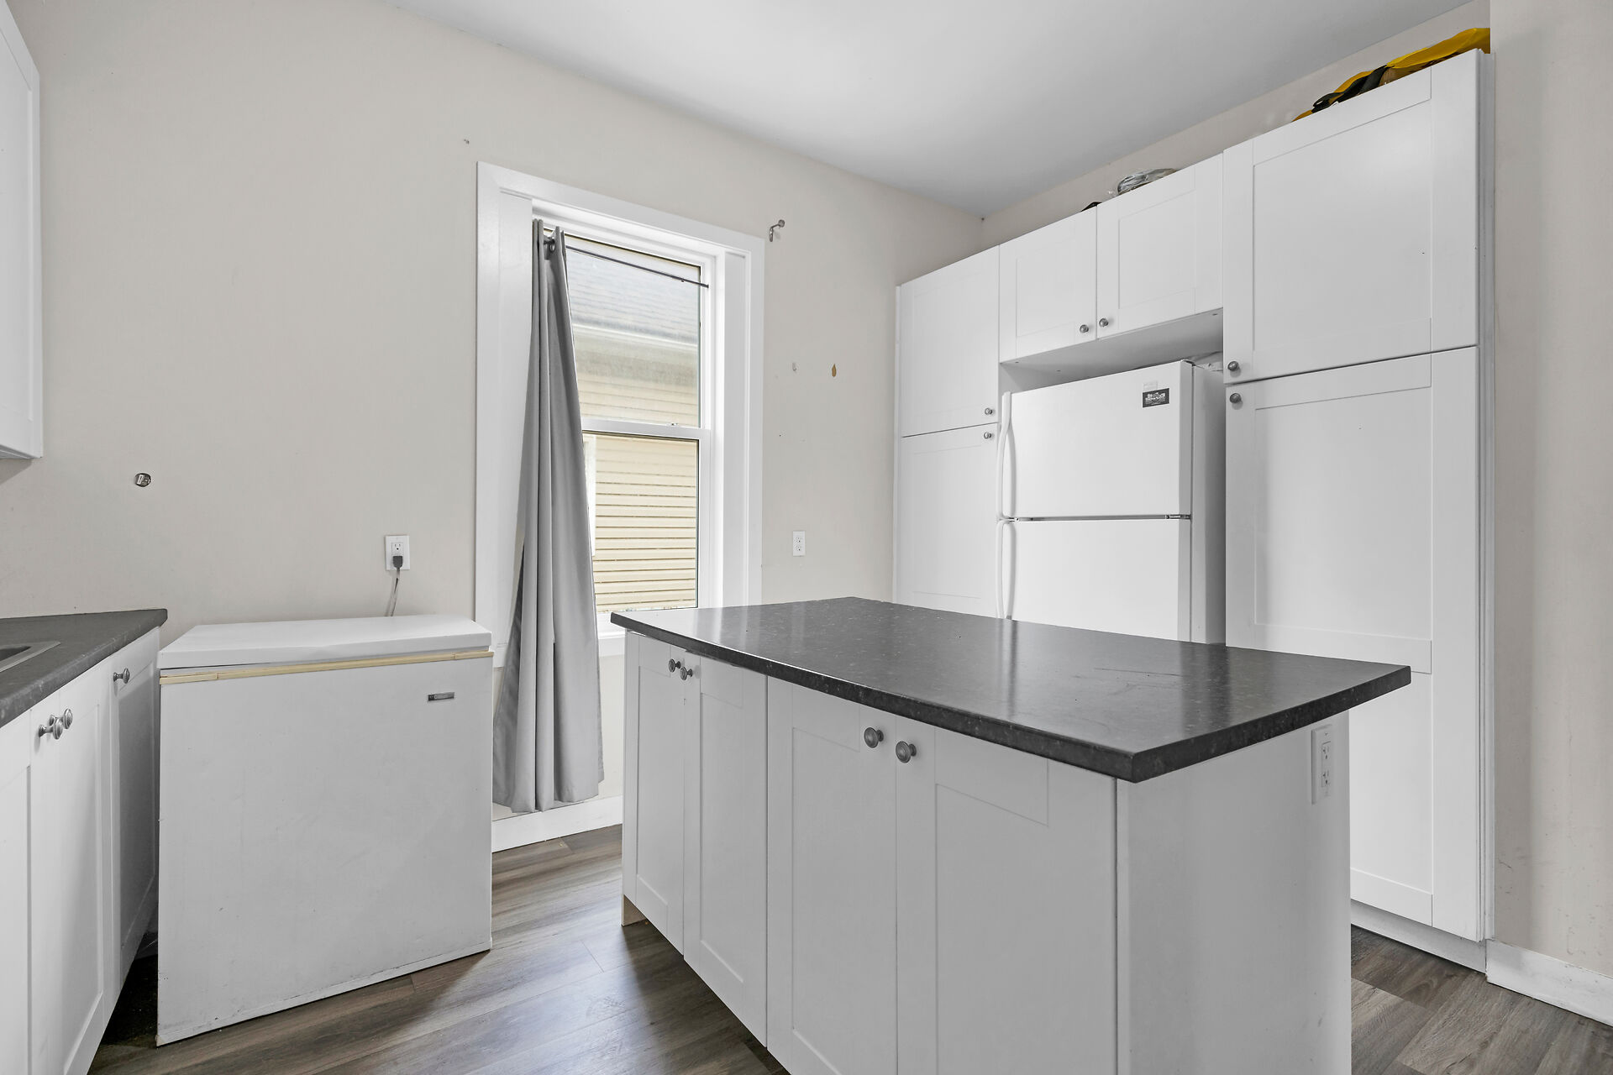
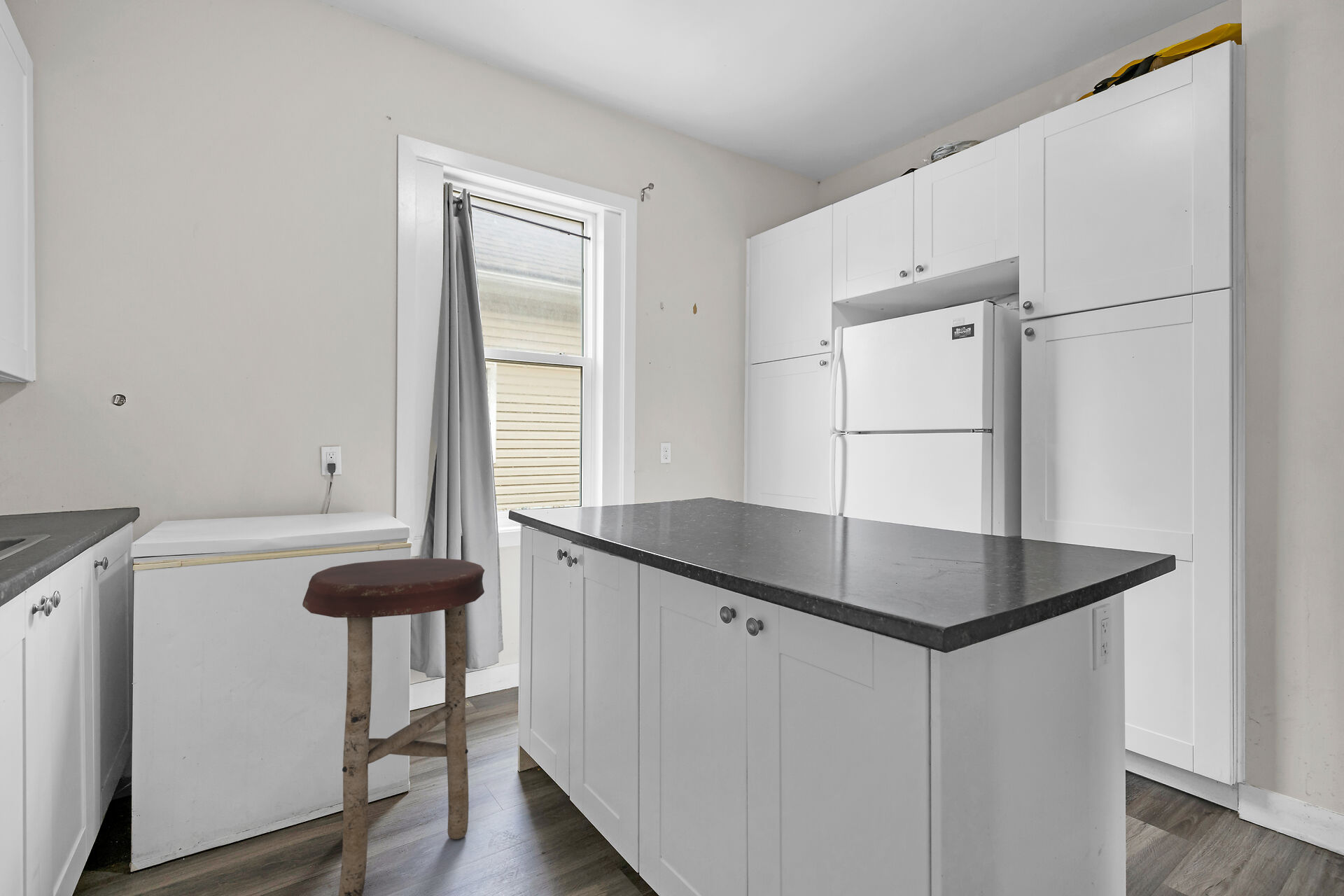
+ stool [302,558,485,896]
